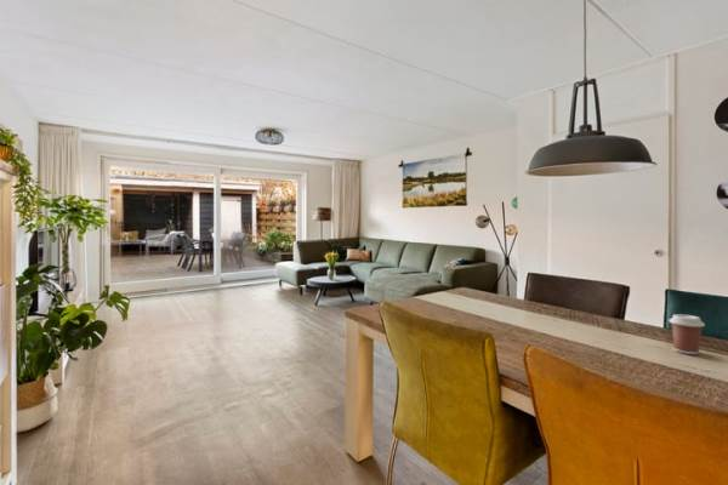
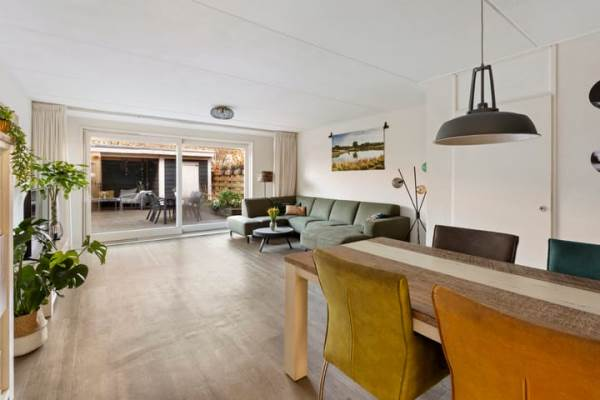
- coffee cup [667,313,706,355]
